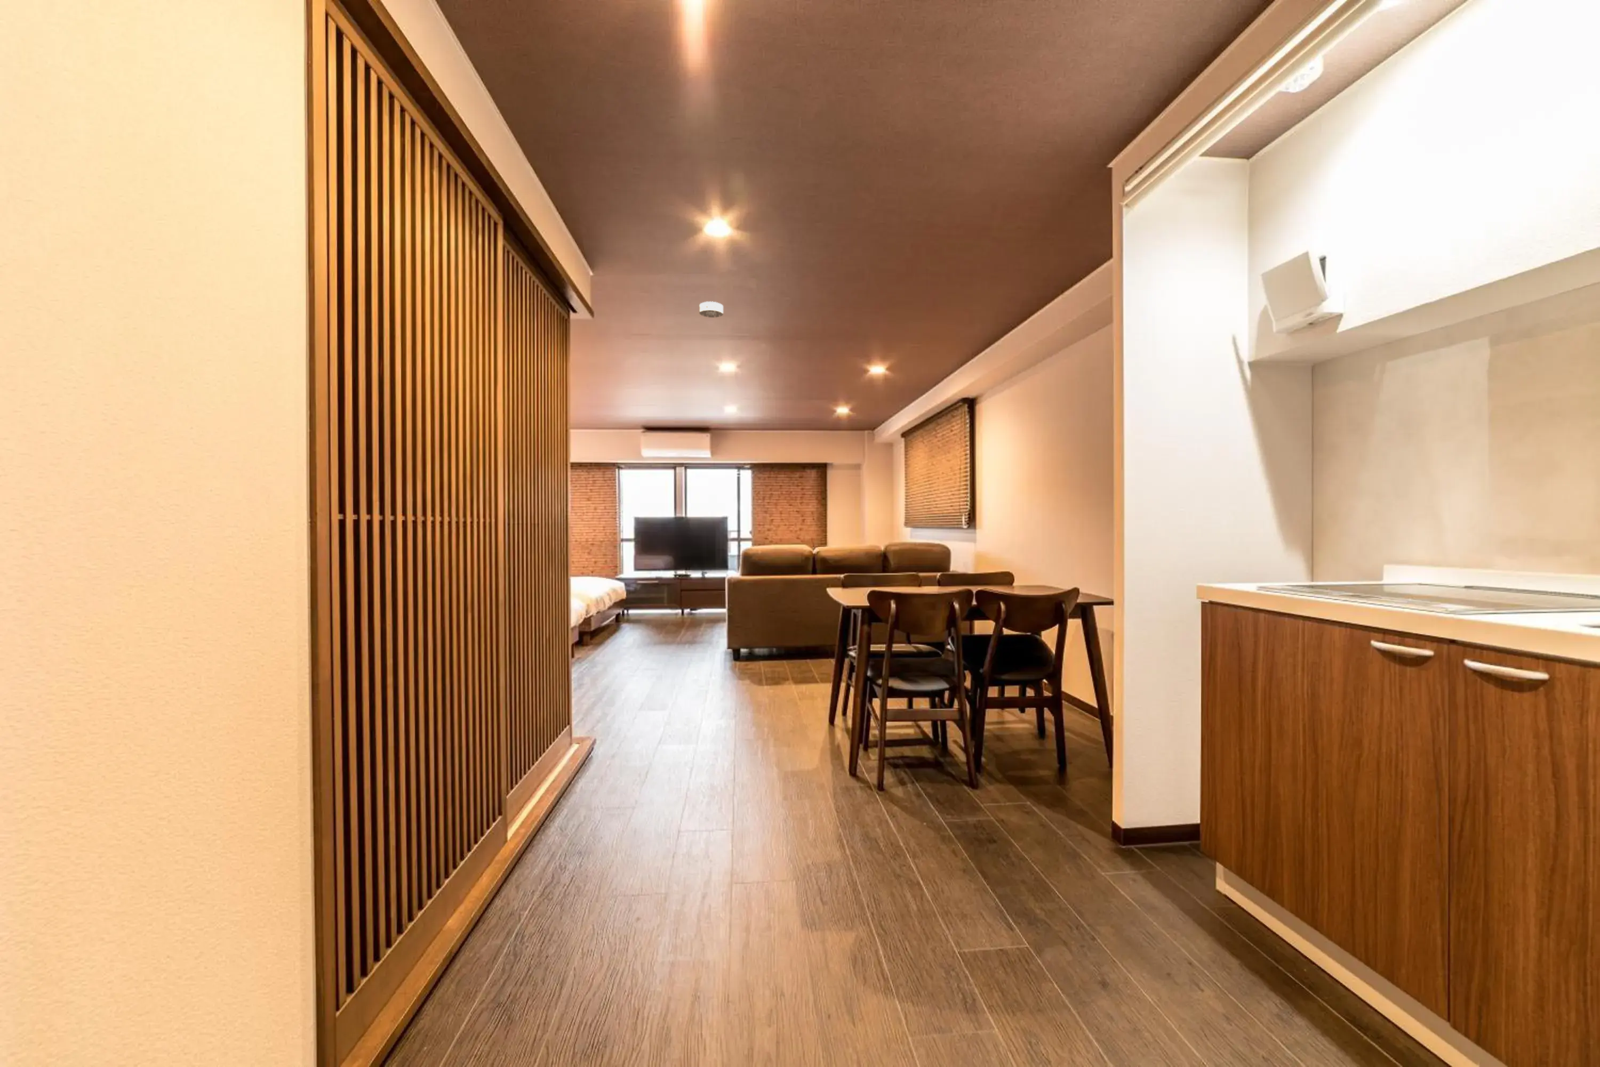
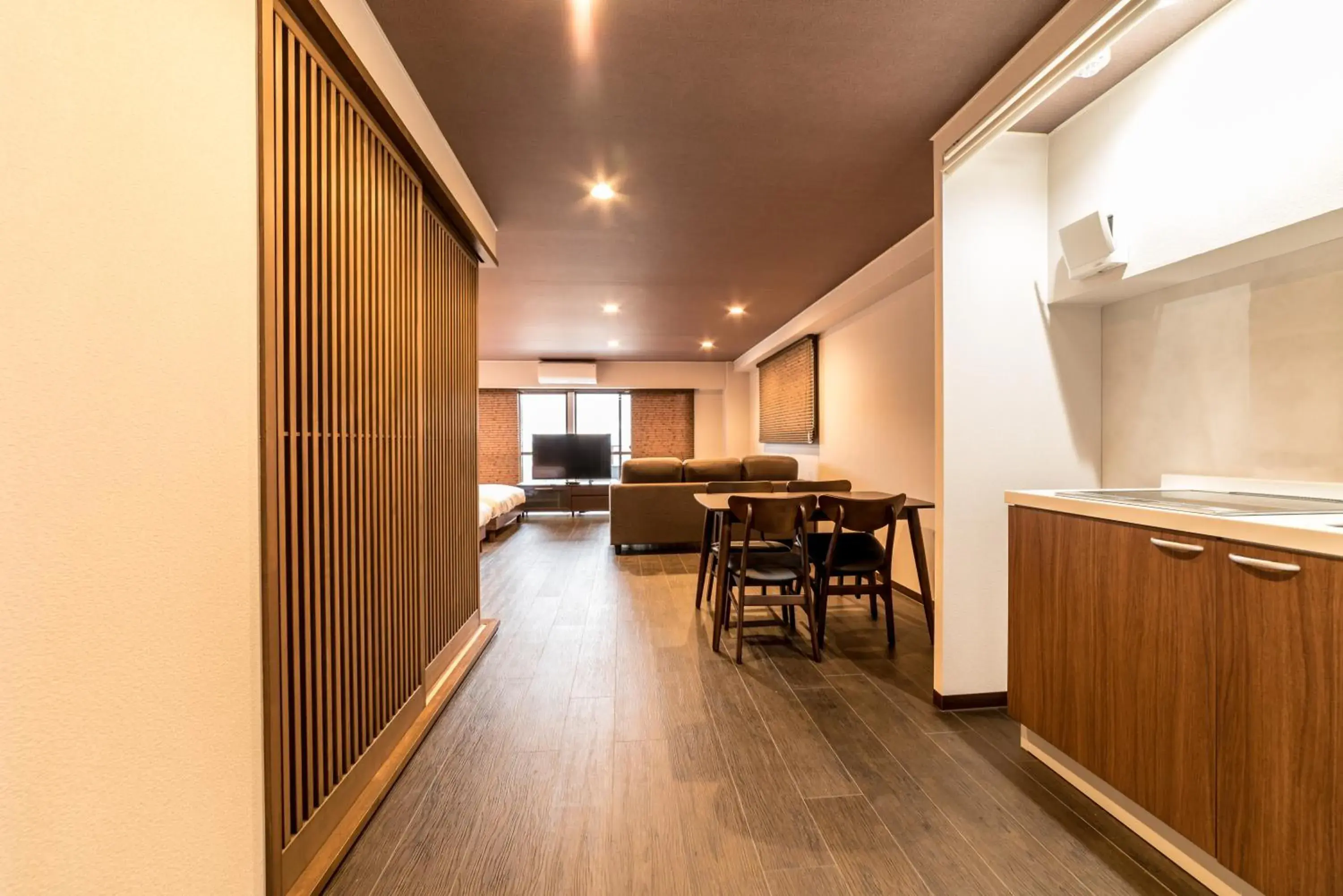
- smoke detector [698,300,723,318]
